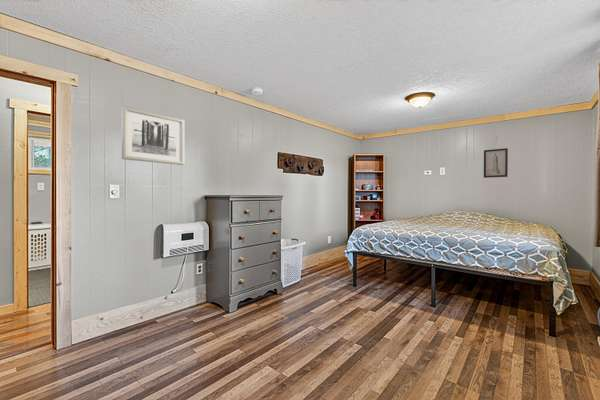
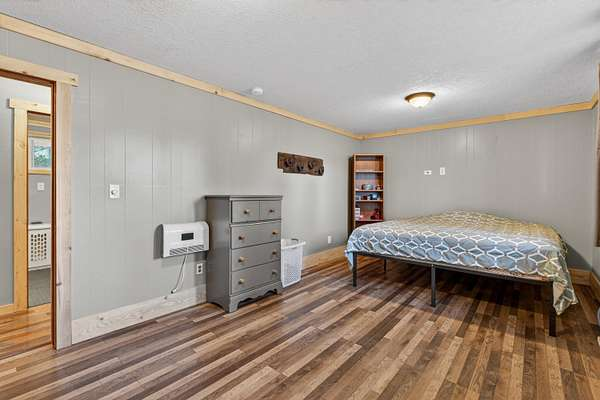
- wall art [121,105,185,166]
- wall art [483,147,509,179]
